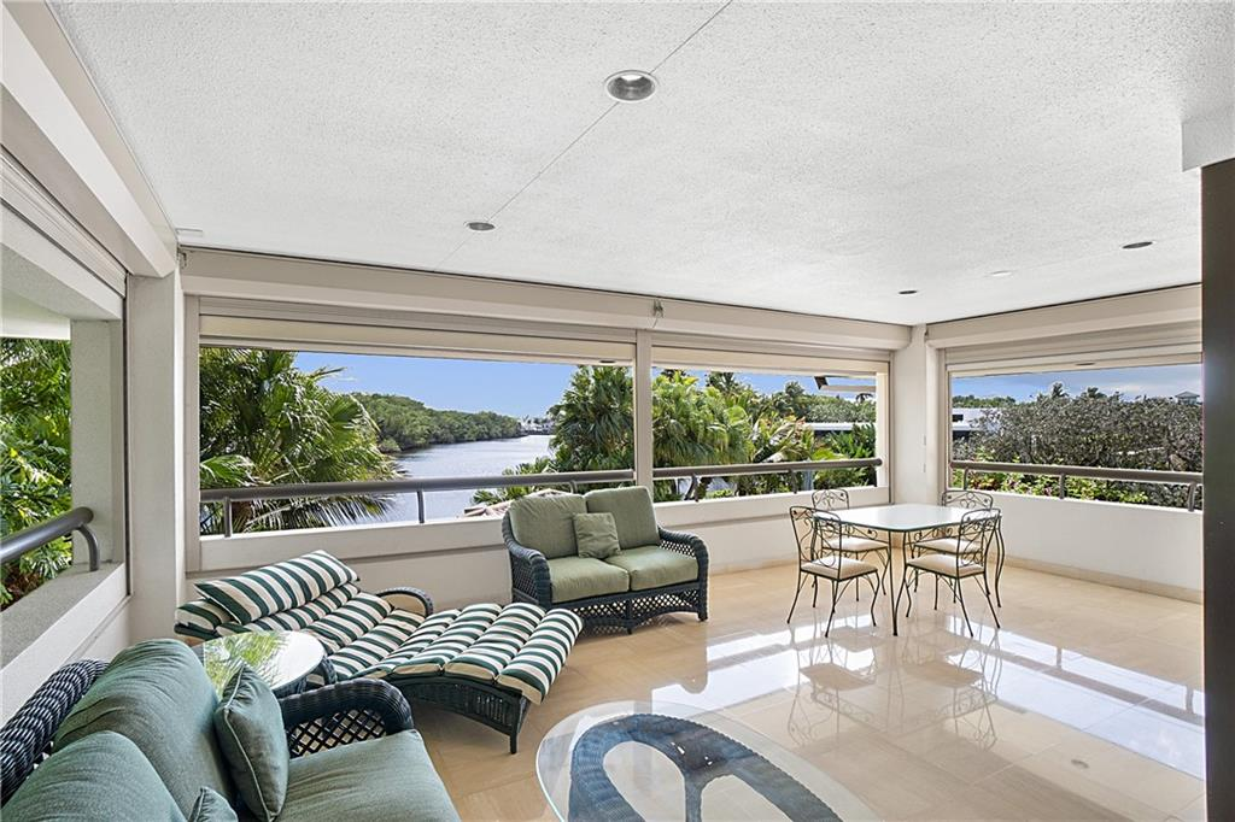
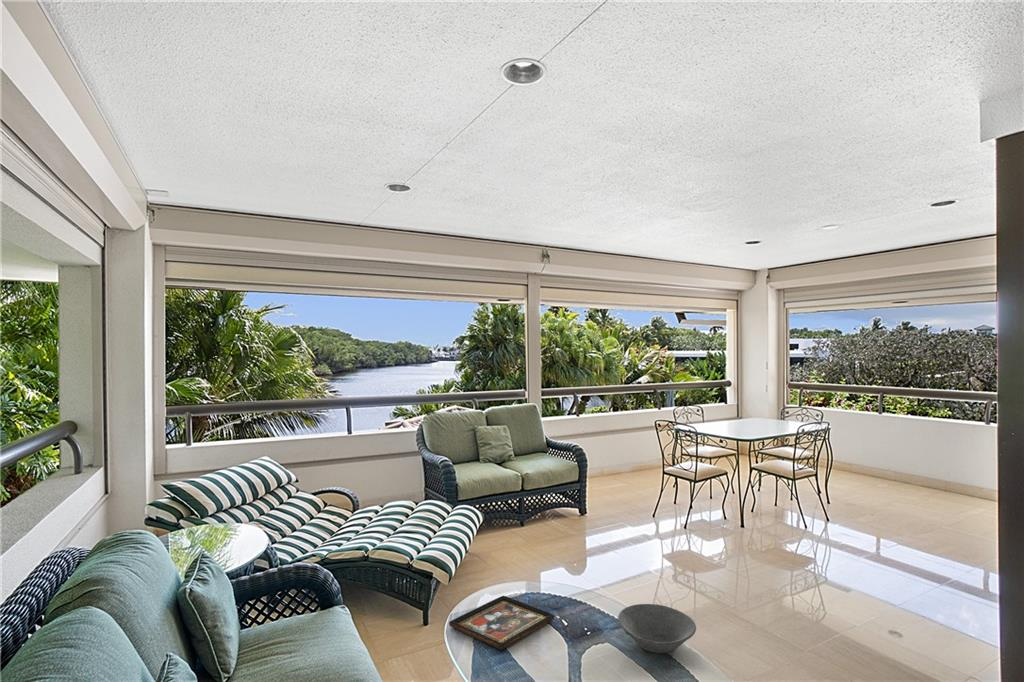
+ decorative tray [448,595,556,651]
+ bowl [617,603,697,654]
